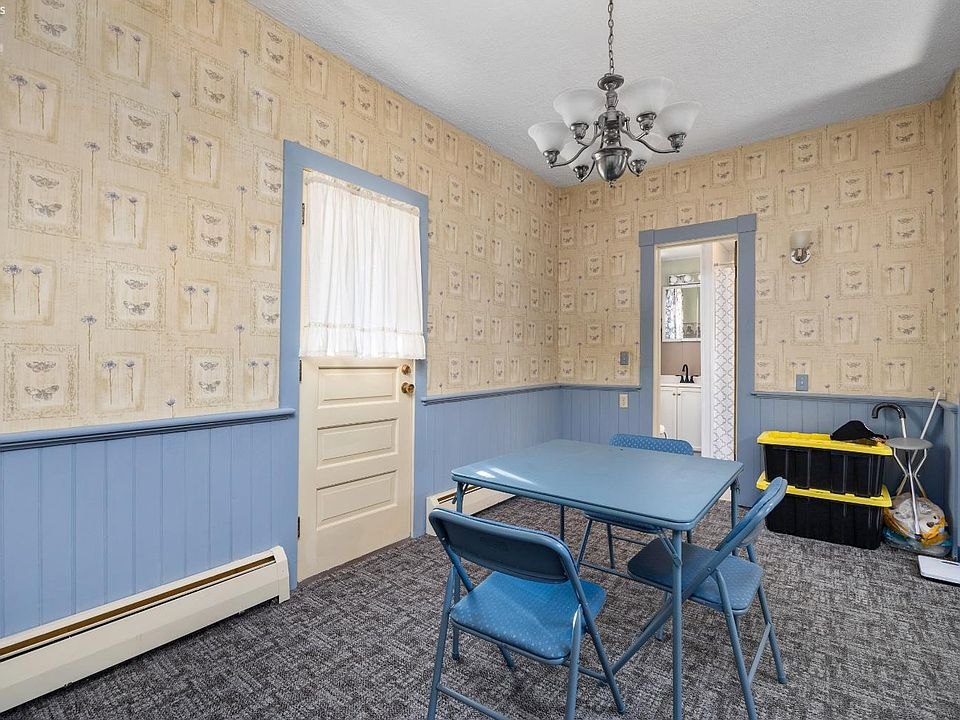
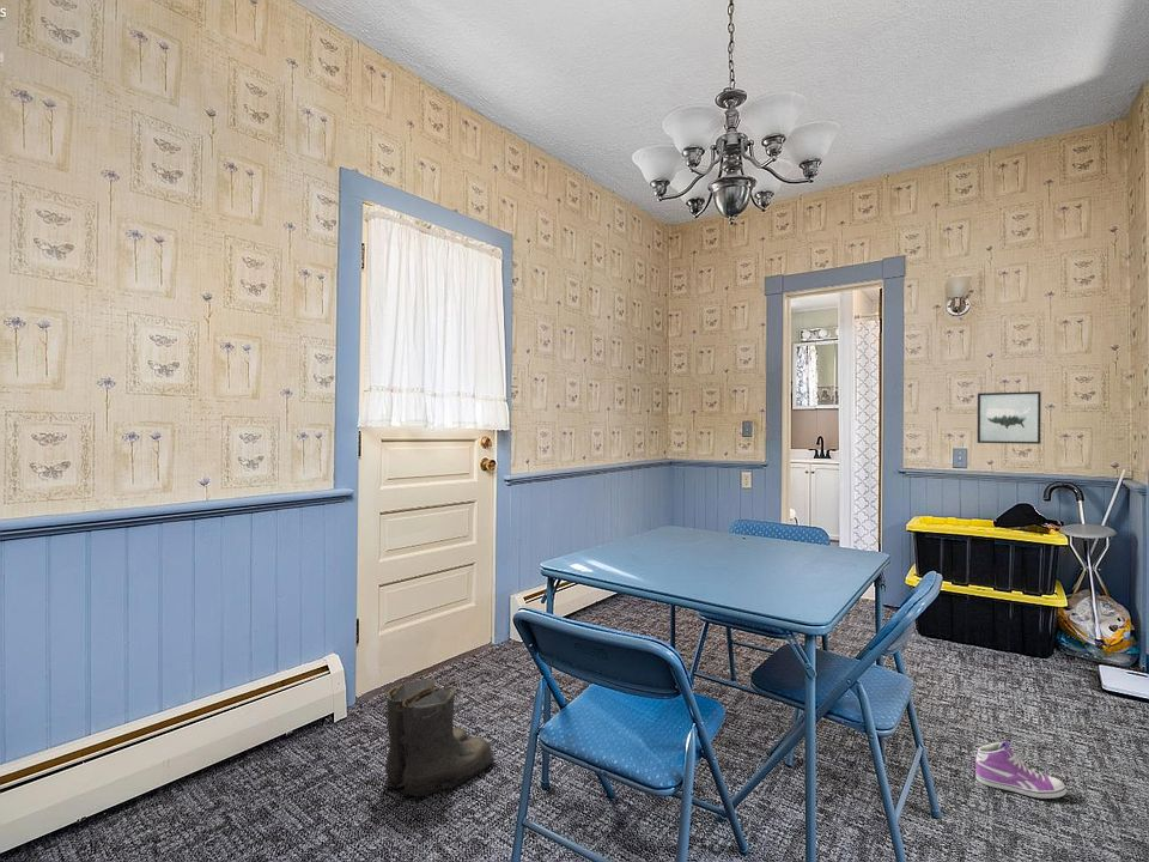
+ sneaker [974,741,1068,800]
+ wall art [977,390,1042,445]
+ boots [384,678,496,797]
